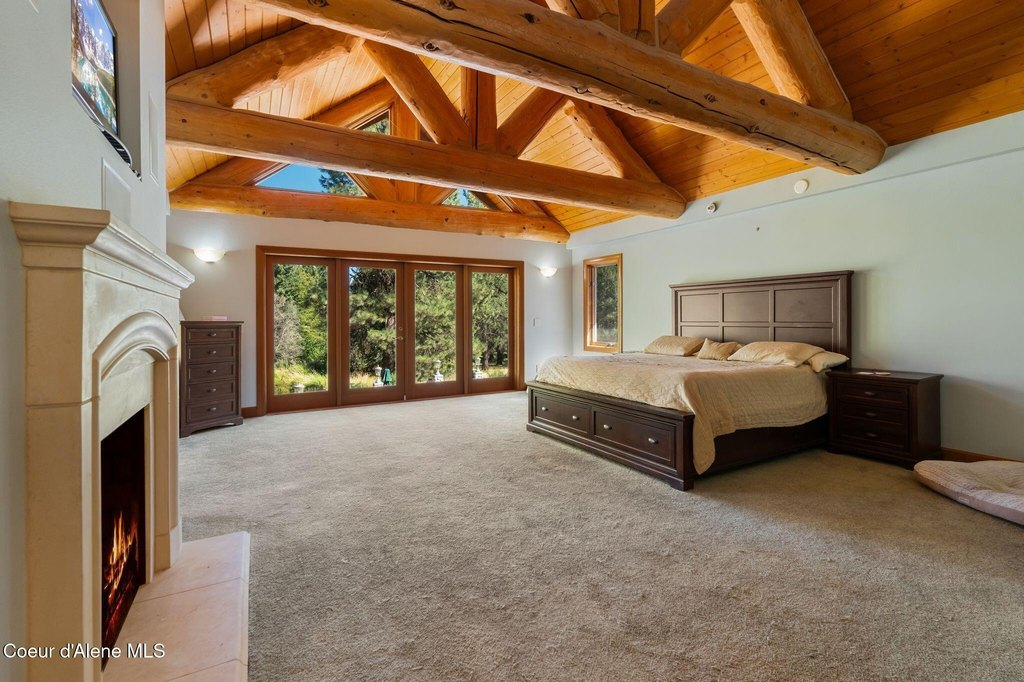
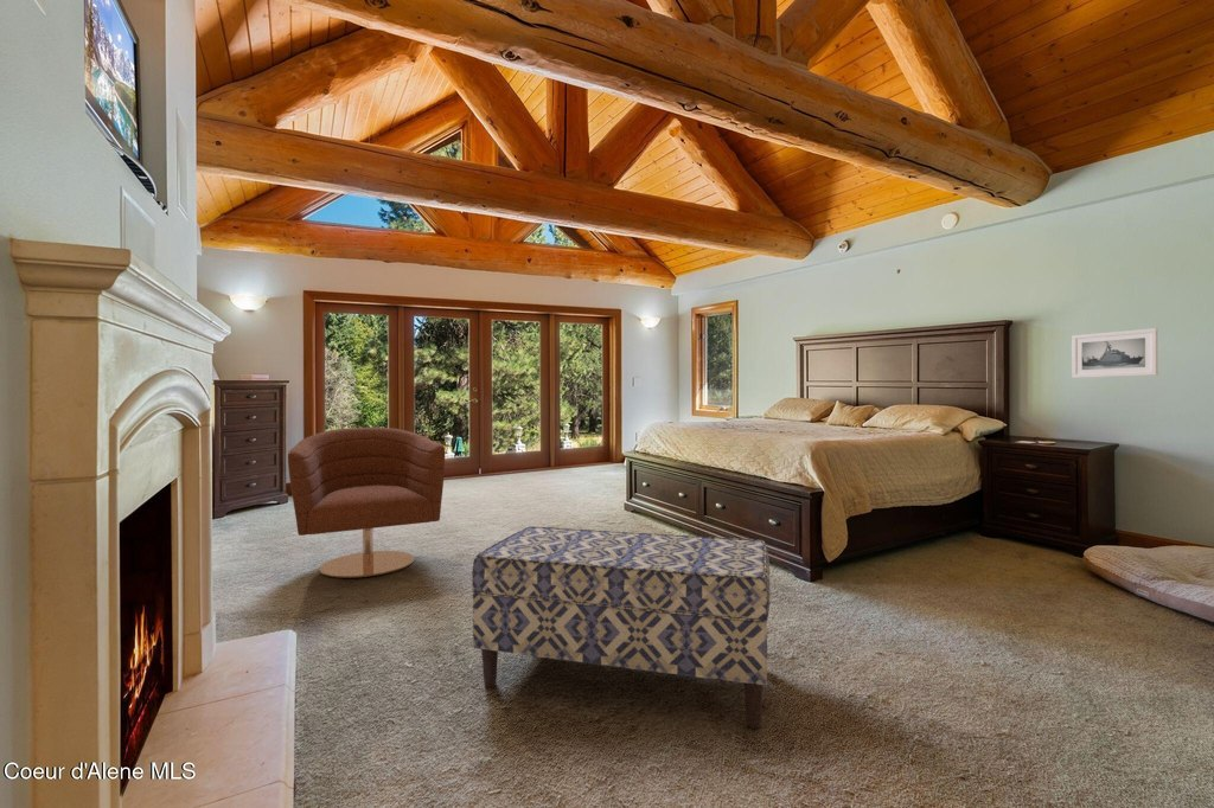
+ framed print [1071,327,1158,379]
+ armchair [287,427,446,579]
+ bench [471,526,772,729]
